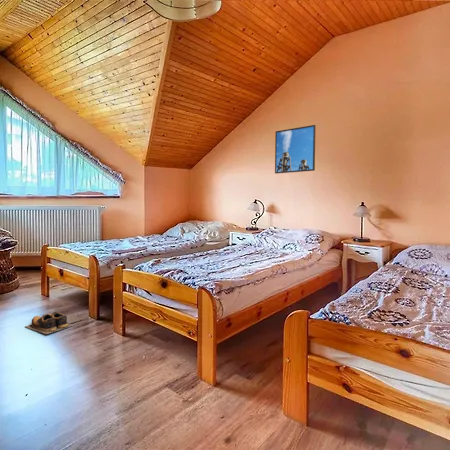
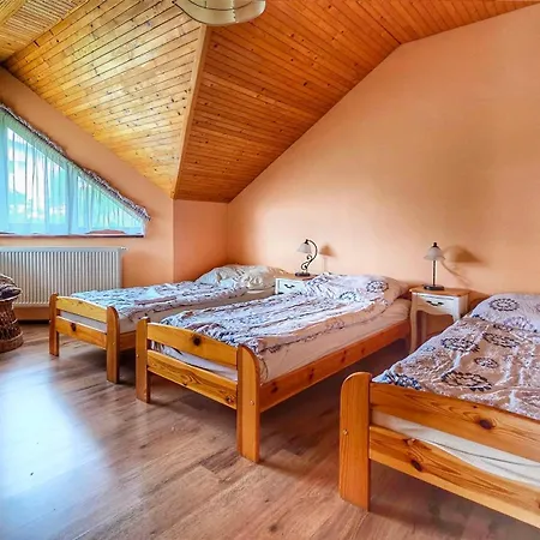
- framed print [274,124,317,175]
- shoes [24,311,74,335]
